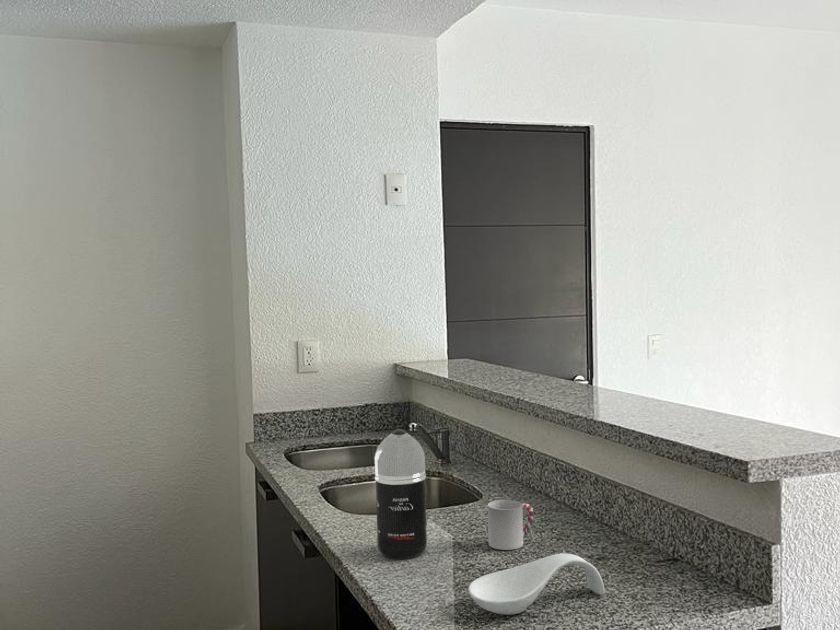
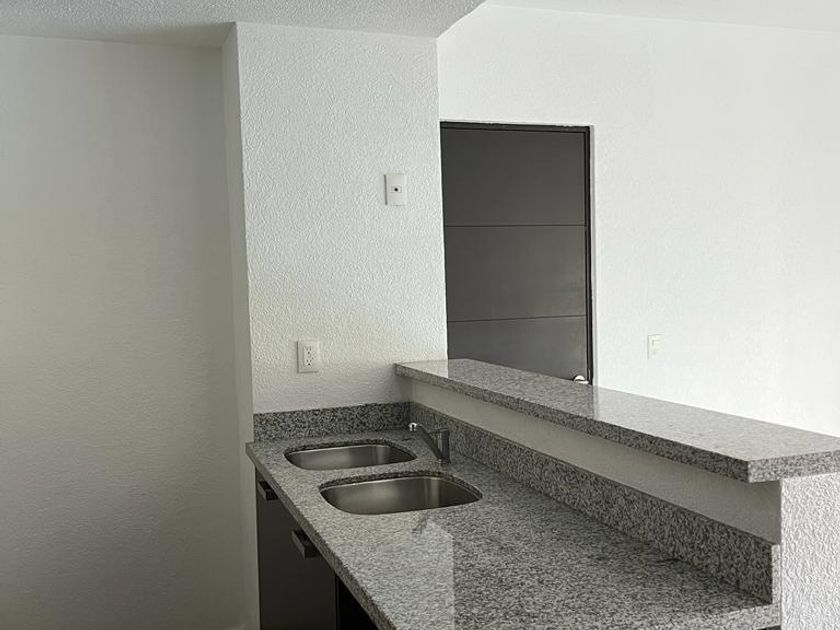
- spray bottle [374,428,428,560]
- cup [487,499,535,551]
- spoon rest [467,552,606,616]
